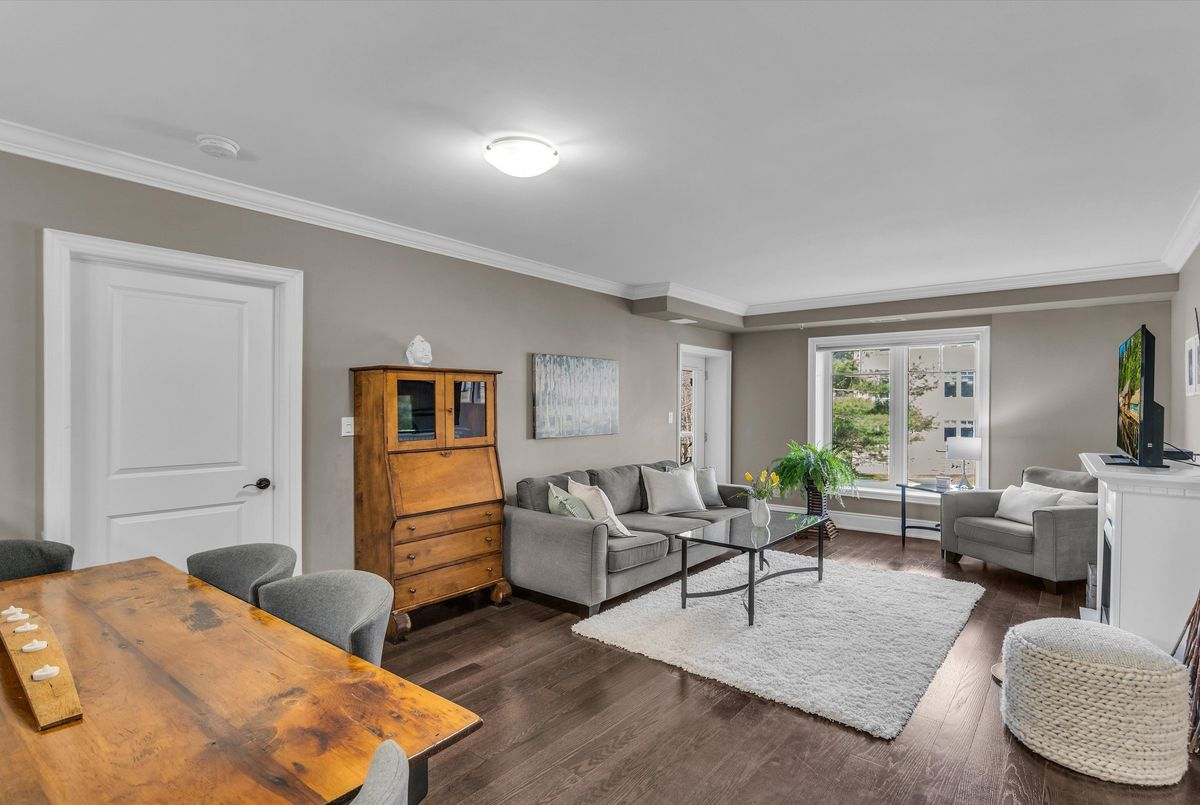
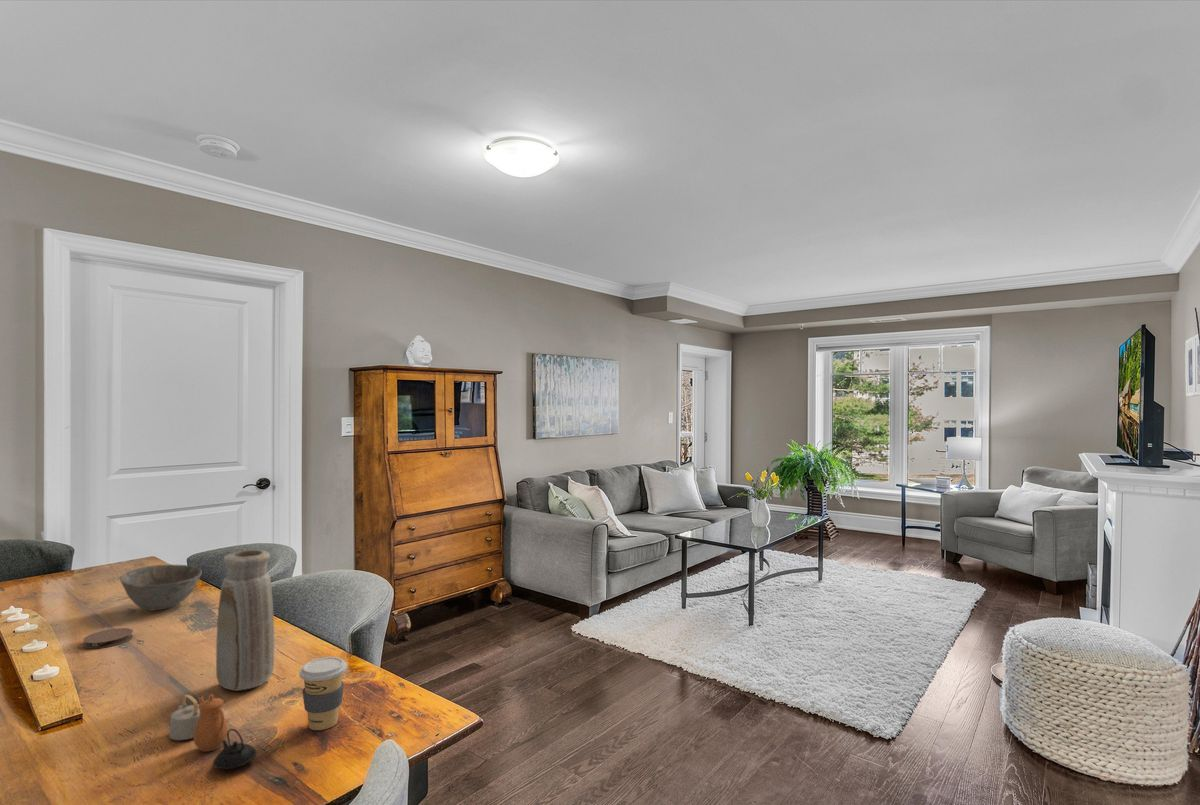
+ bowl [119,564,203,612]
+ vase [215,549,275,692]
+ coaster [82,627,134,649]
+ teapot [168,693,258,770]
+ coffee cup [298,656,348,731]
